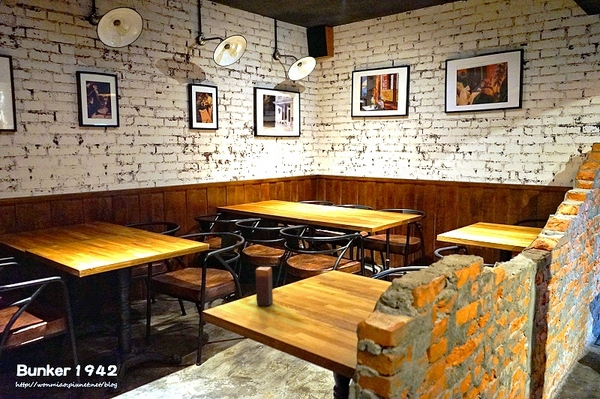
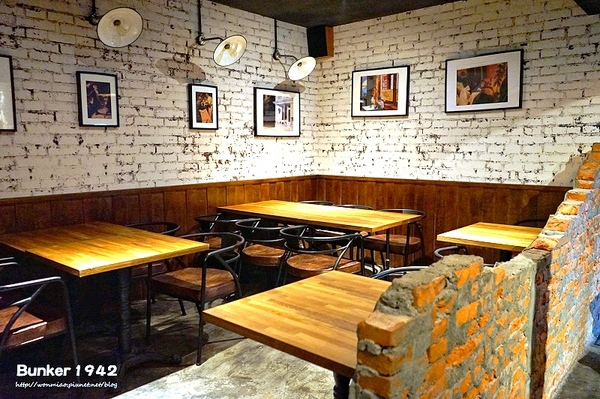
- candle [255,266,274,307]
